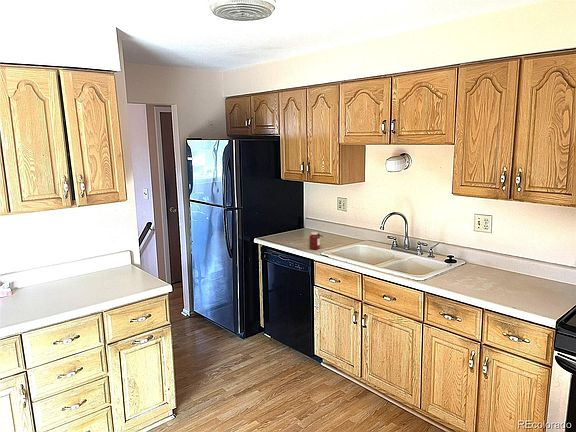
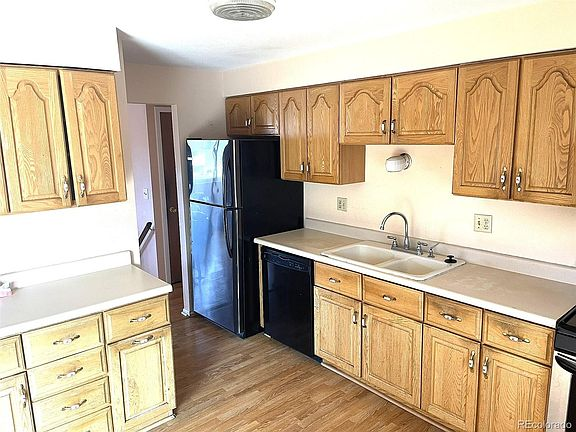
- jar [308,231,326,250]
